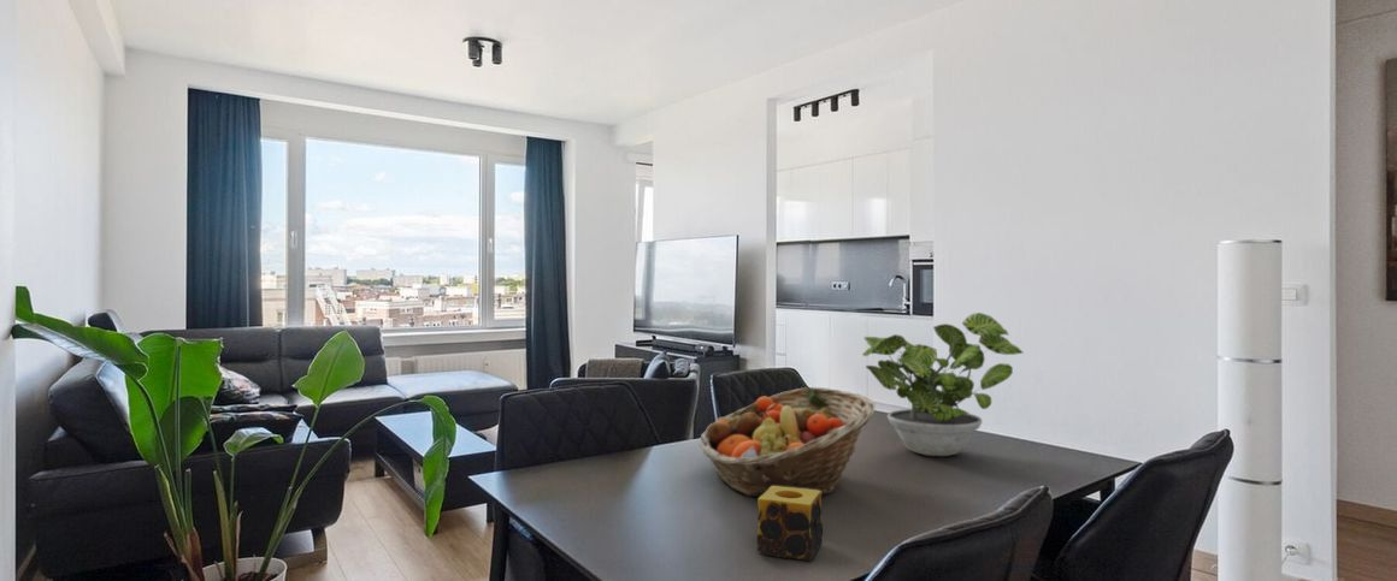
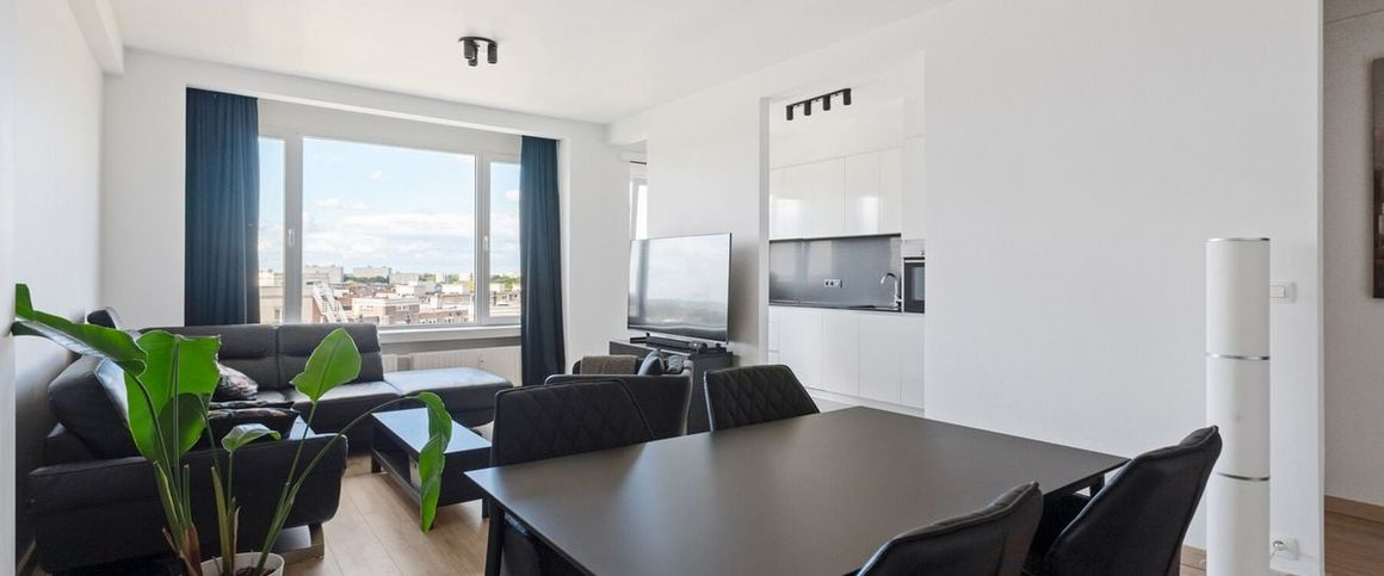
- fruit basket [697,386,876,498]
- potted plant [861,312,1024,457]
- candle [755,486,824,562]
